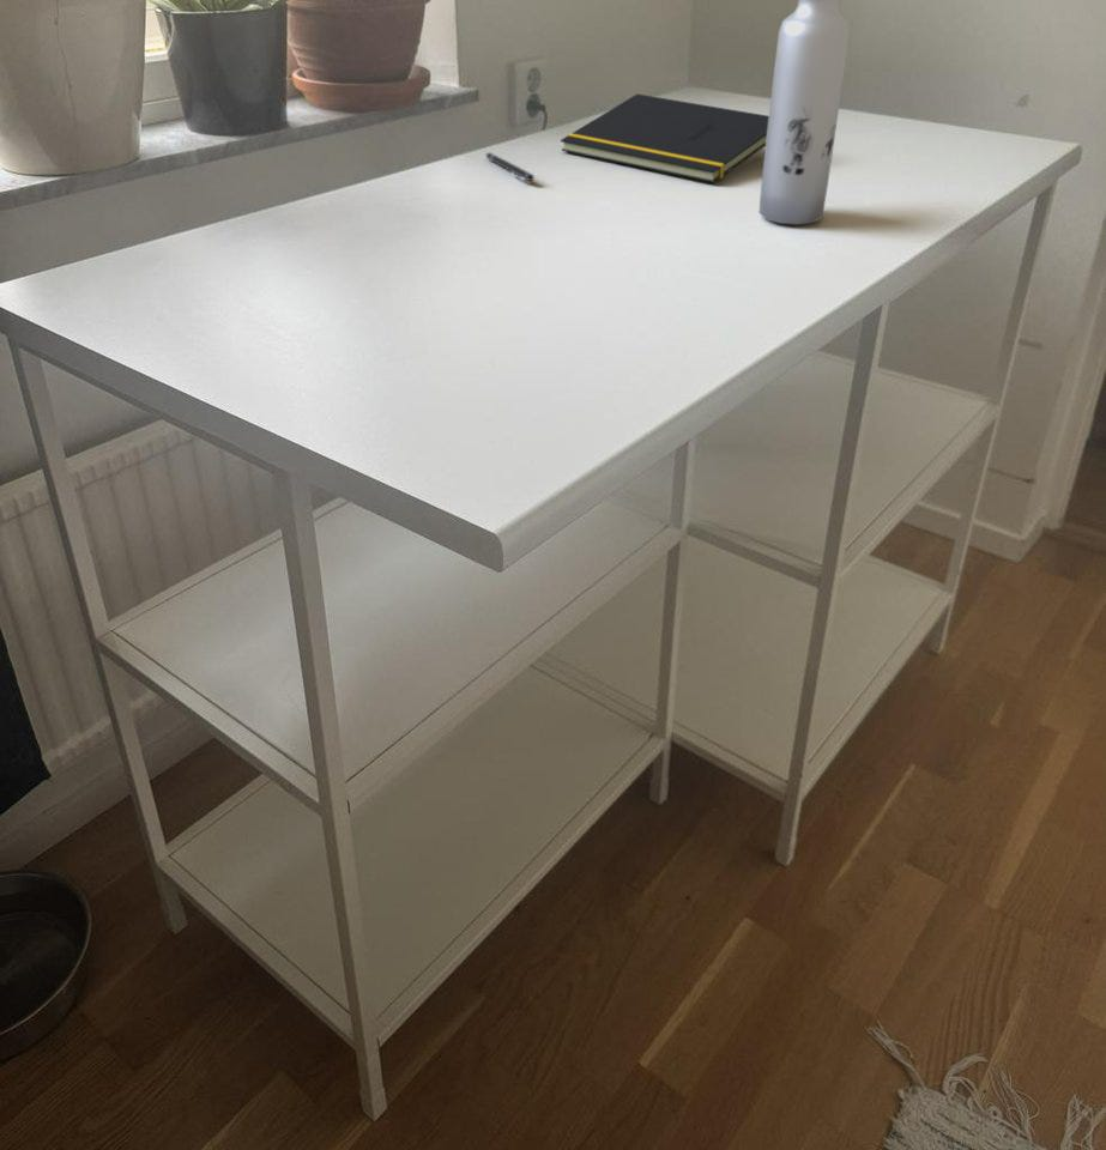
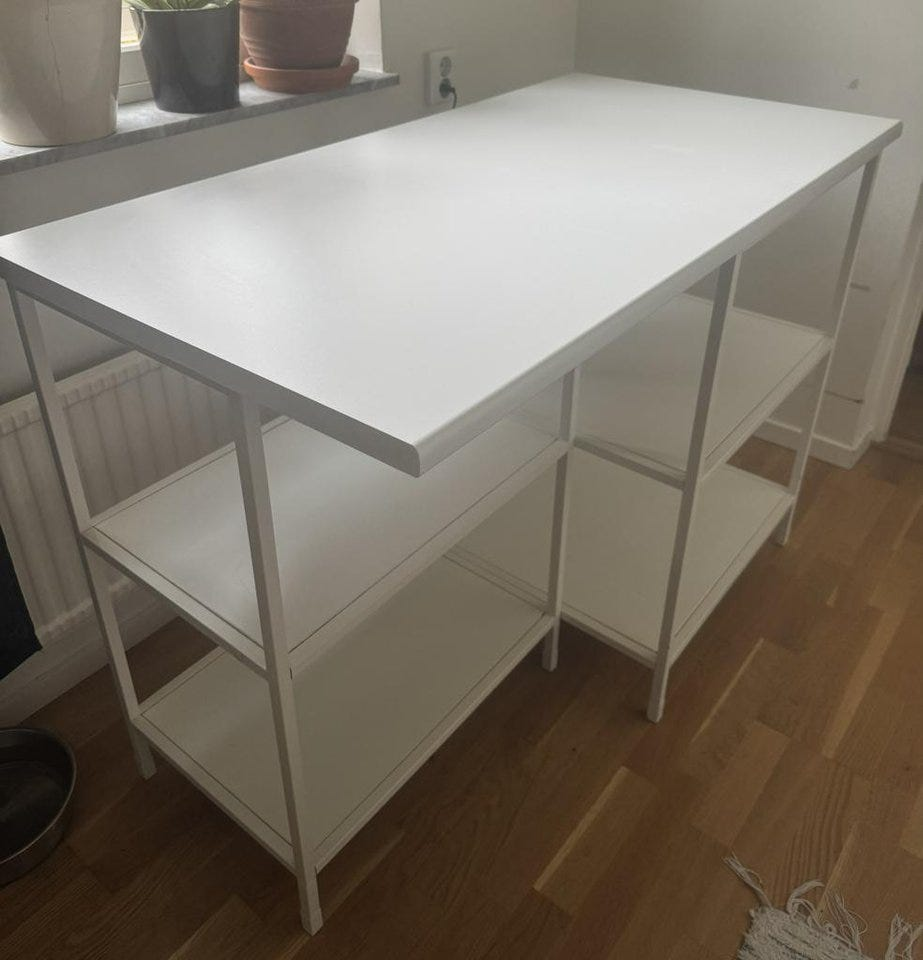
- pen [485,151,536,182]
- water bottle [757,0,851,226]
- notepad [560,92,769,184]
